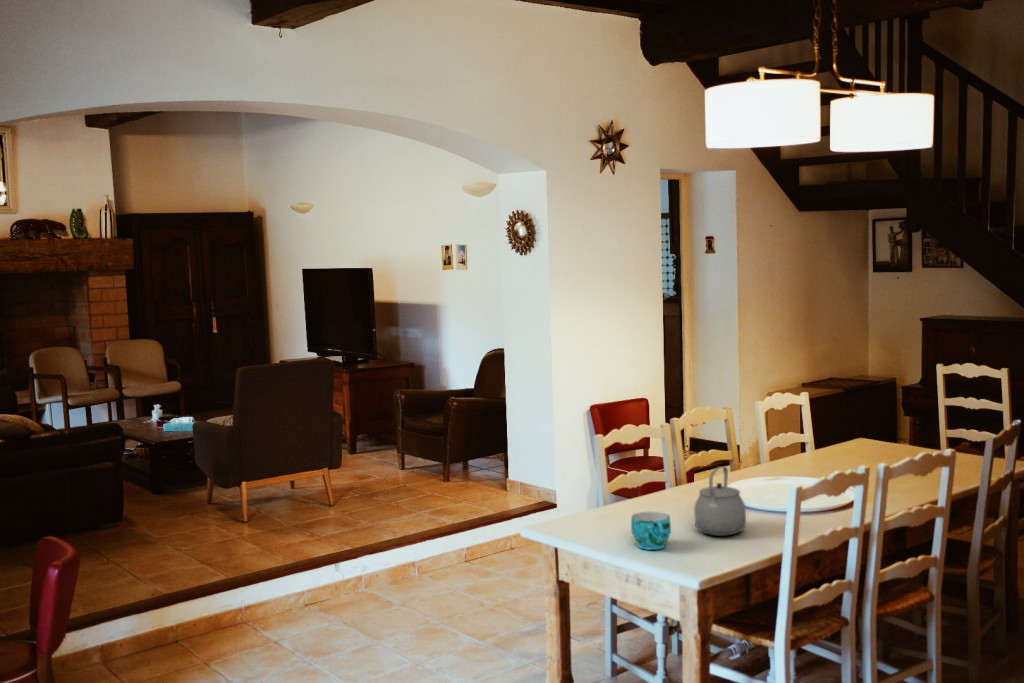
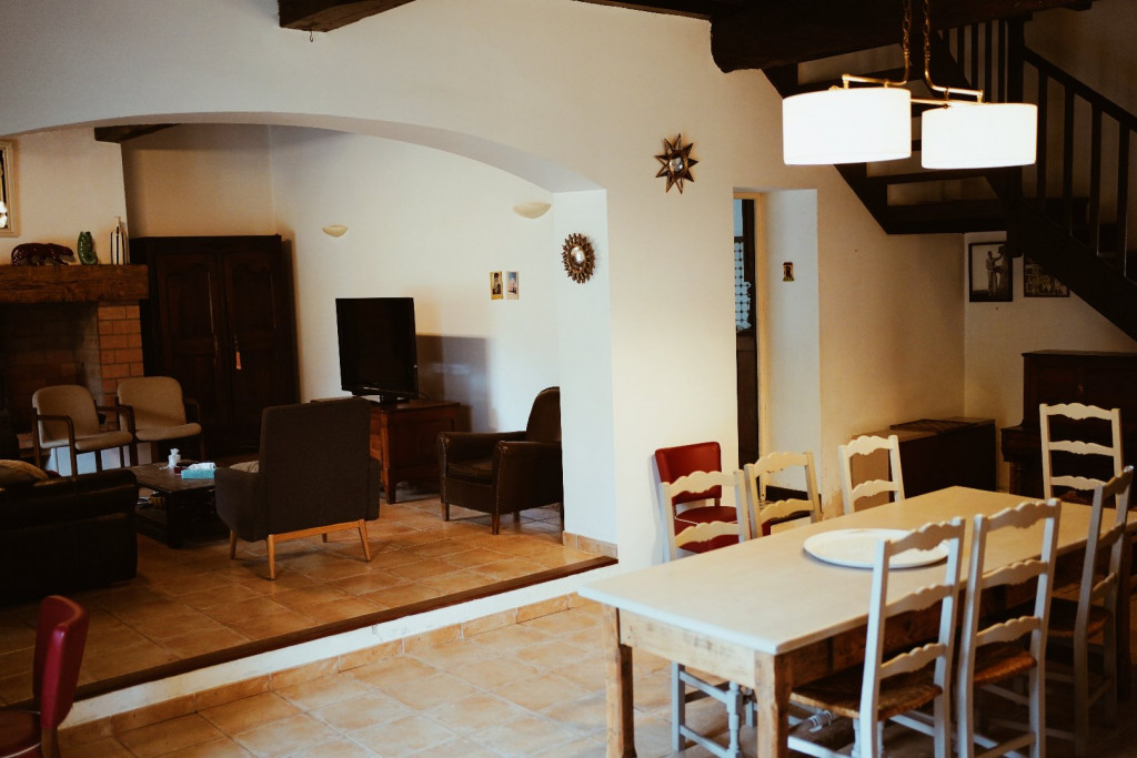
- cup [630,511,672,551]
- tea kettle [693,466,747,537]
